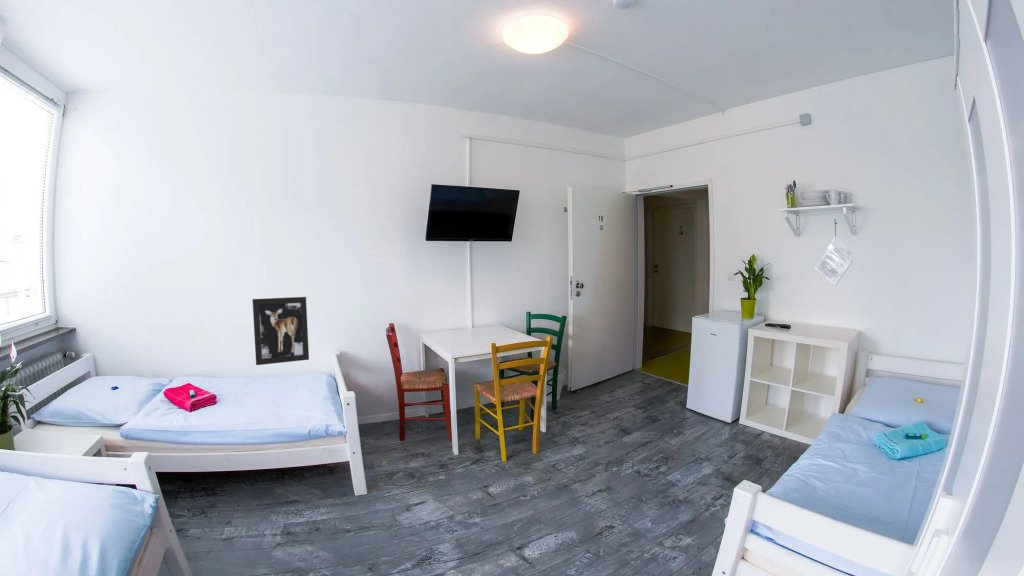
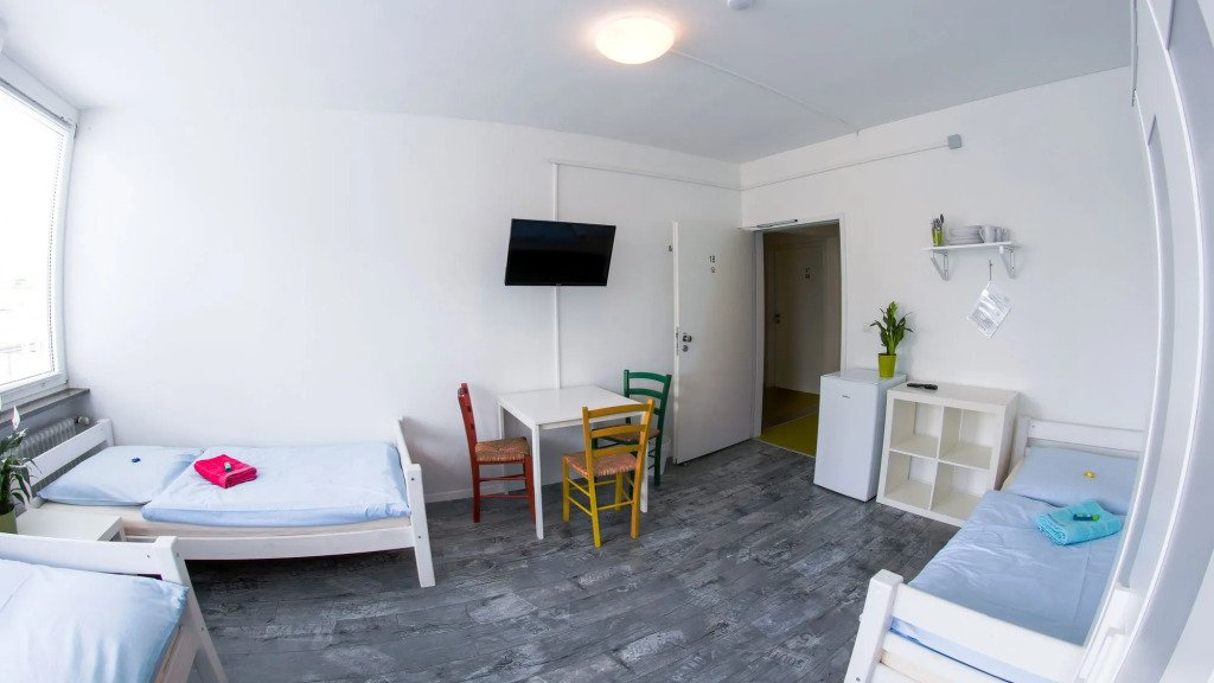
- wall art [251,296,310,366]
